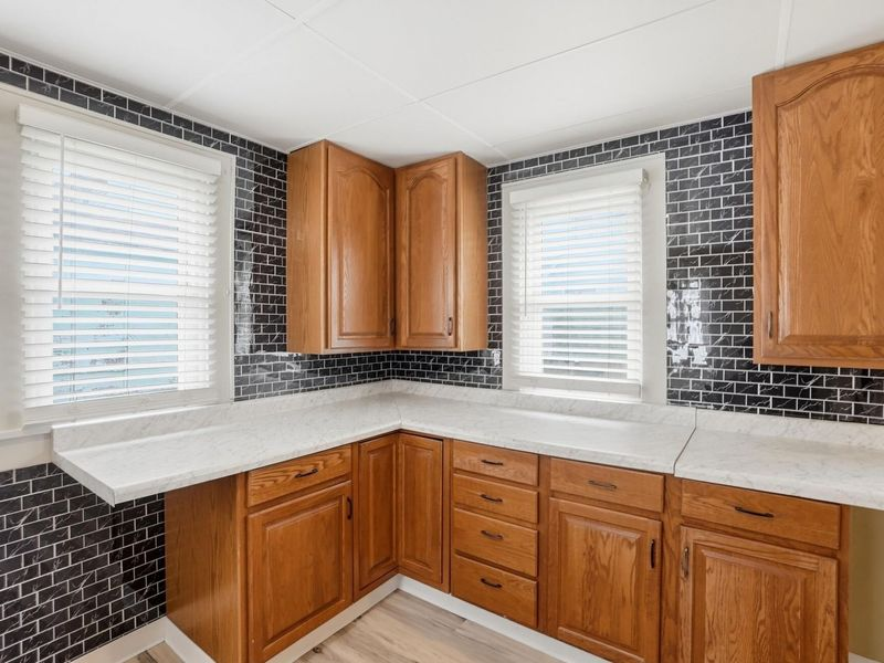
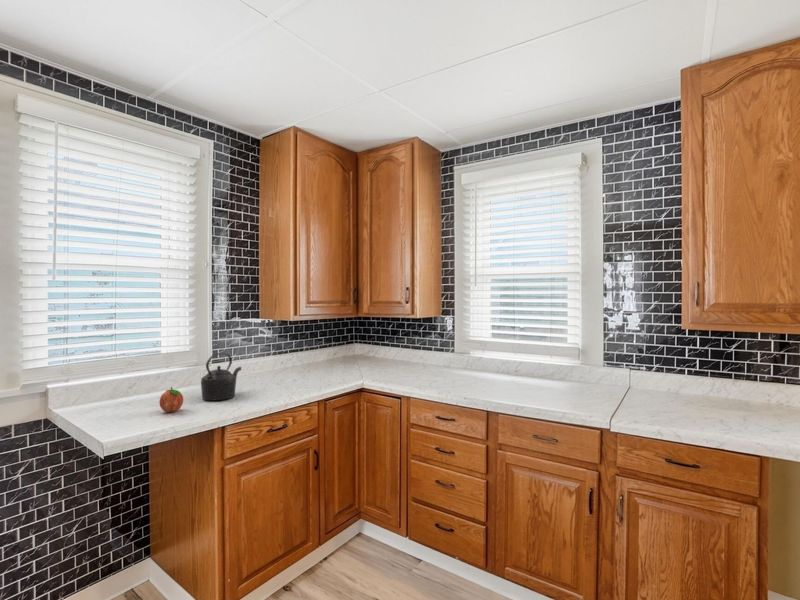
+ kettle [200,352,242,401]
+ fruit [158,386,184,413]
